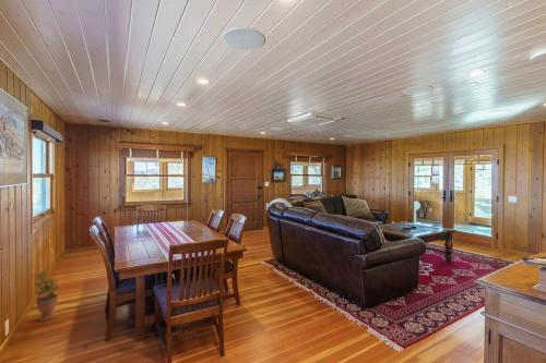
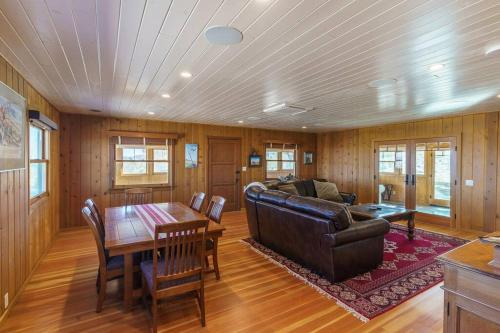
- potted plant [29,268,60,323]
